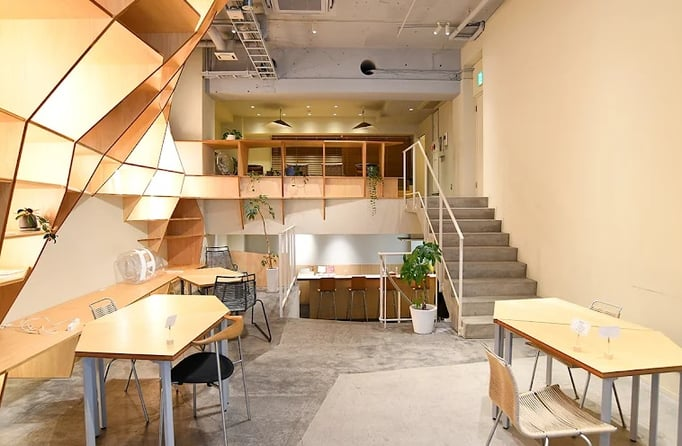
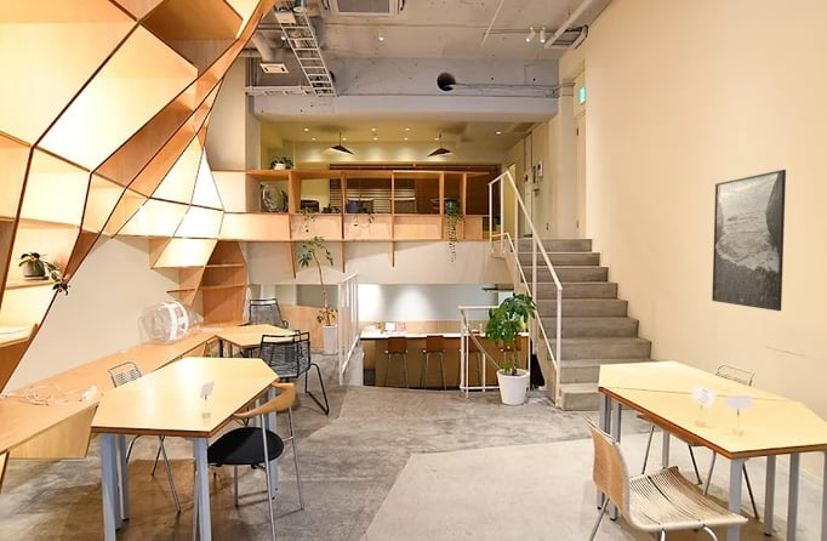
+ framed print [711,169,787,312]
